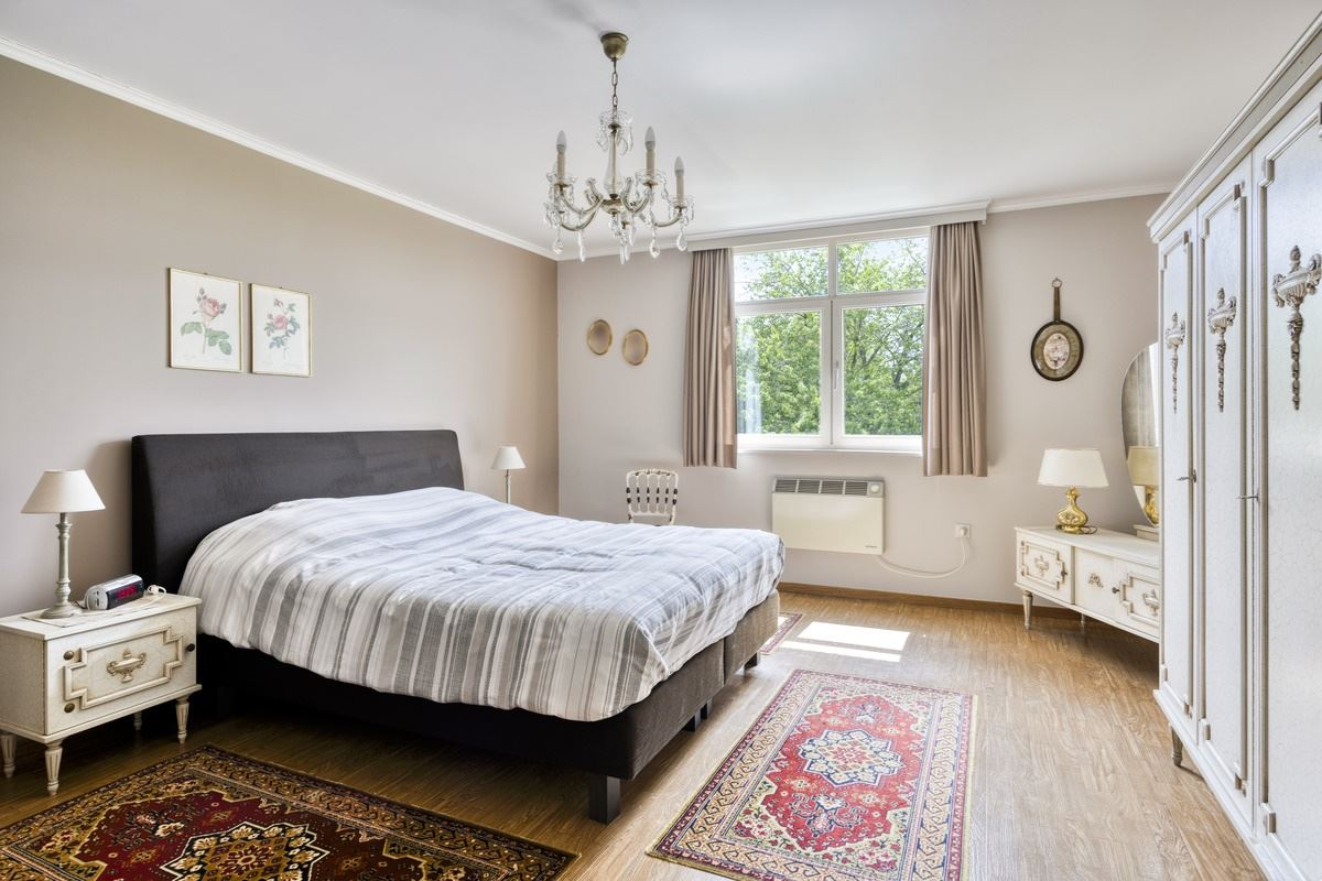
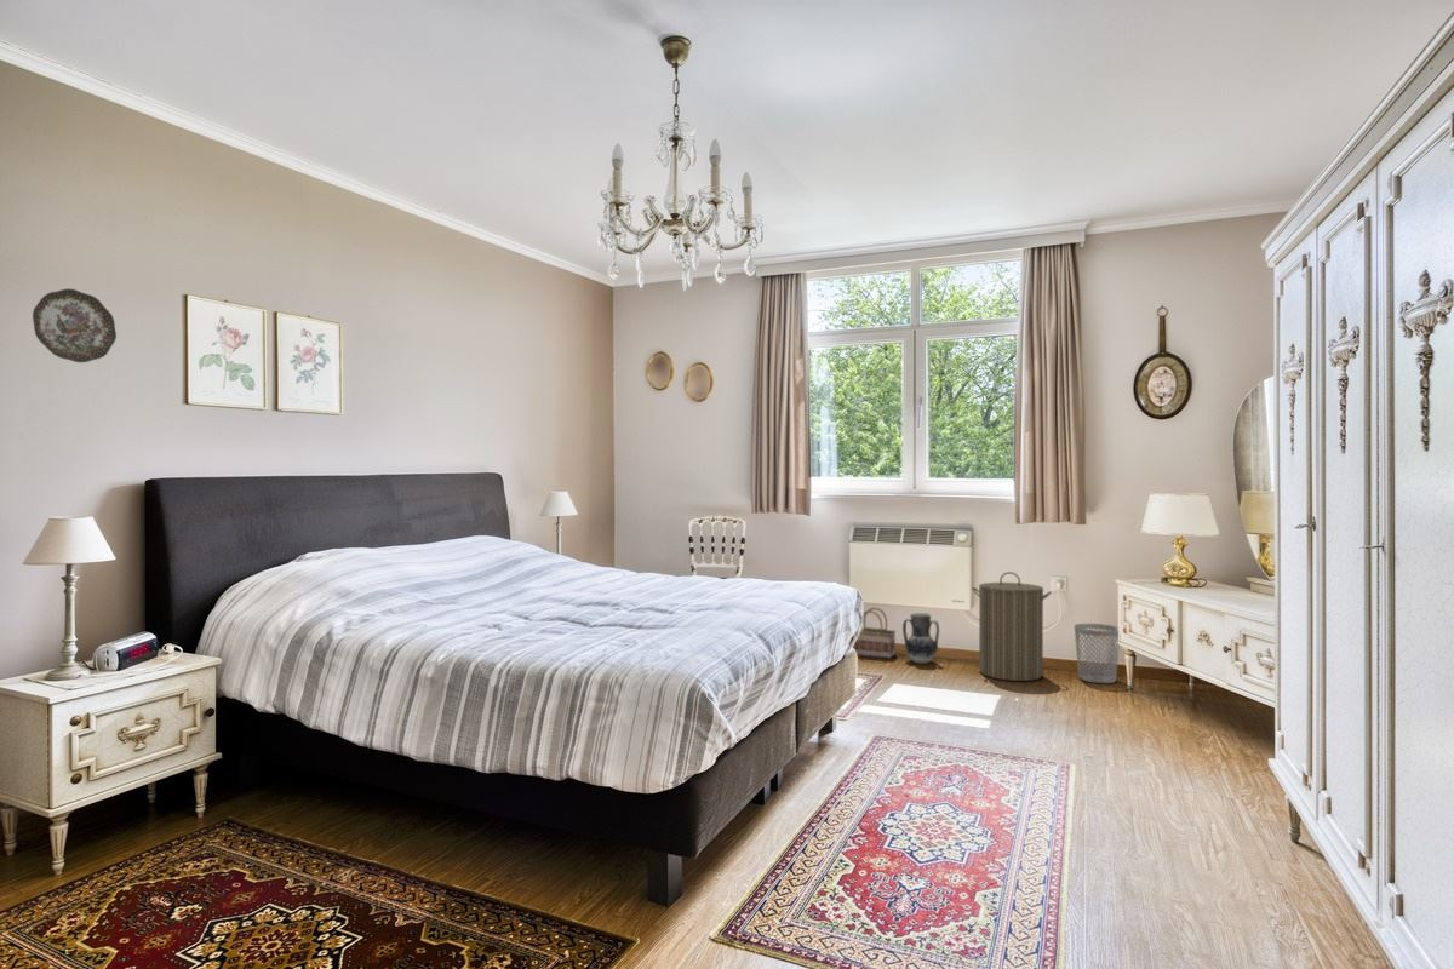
+ wastebasket [1074,623,1121,684]
+ laundry hamper [971,570,1053,682]
+ ceramic jug [901,612,940,665]
+ decorative plate [32,288,118,363]
+ basket [854,607,897,660]
